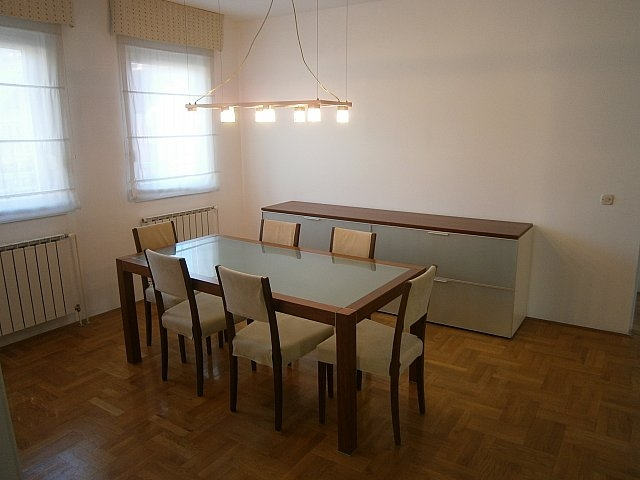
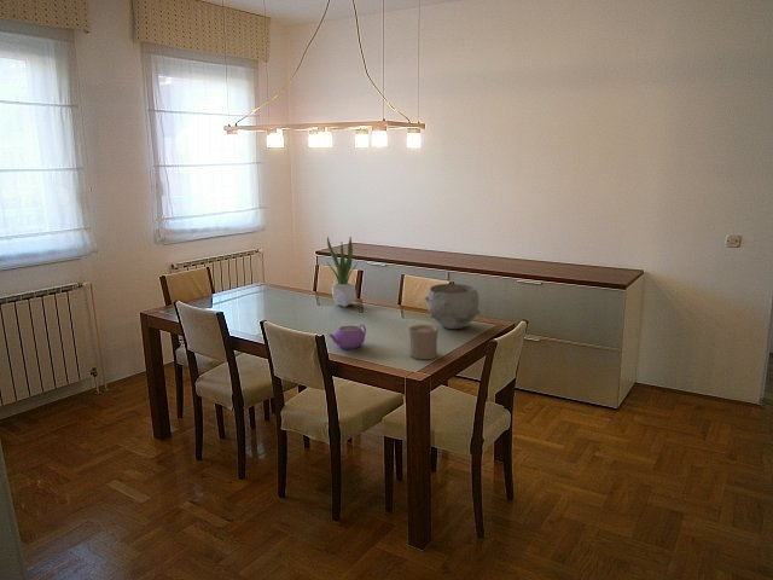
+ cup [408,324,440,360]
+ potted plant [325,236,360,308]
+ bowl [424,283,481,330]
+ teapot [327,324,367,350]
